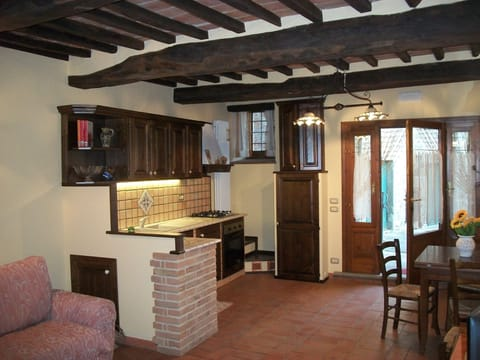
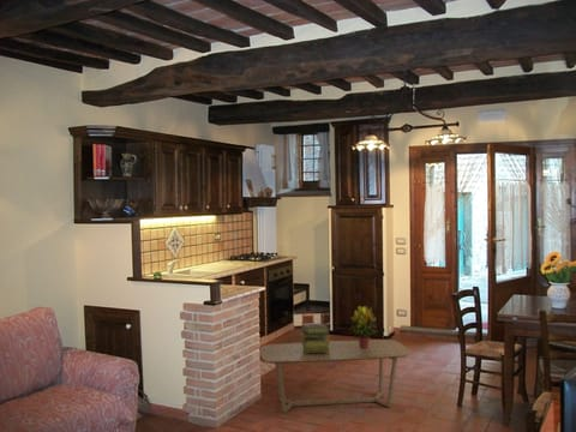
+ coffee table [259,338,412,414]
+ potted plant [348,305,377,349]
+ stack of books [299,323,331,353]
